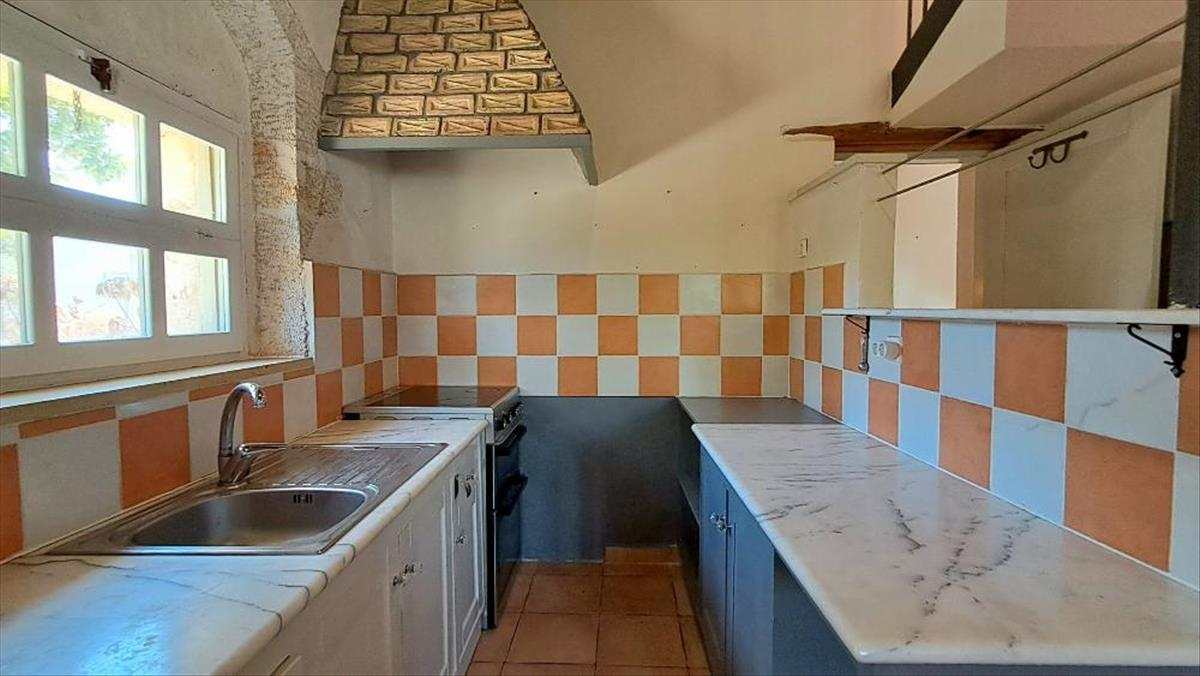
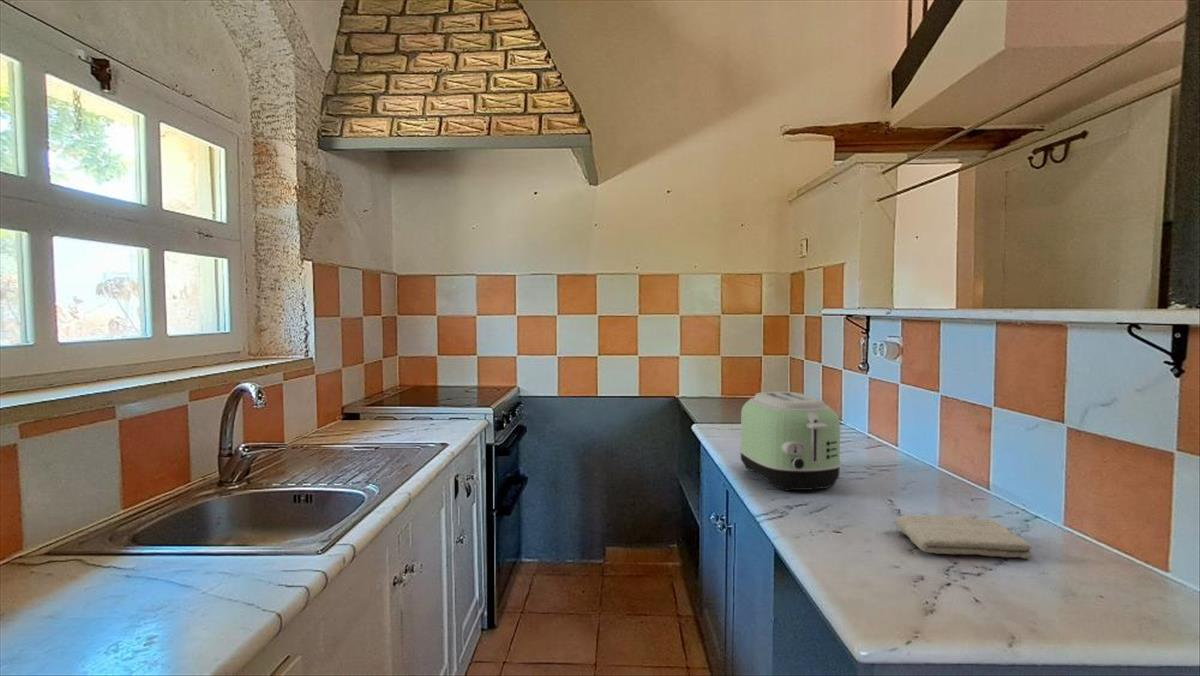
+ toaster [738,391,843,492]
+ washcloth [893,514,1033,560]
